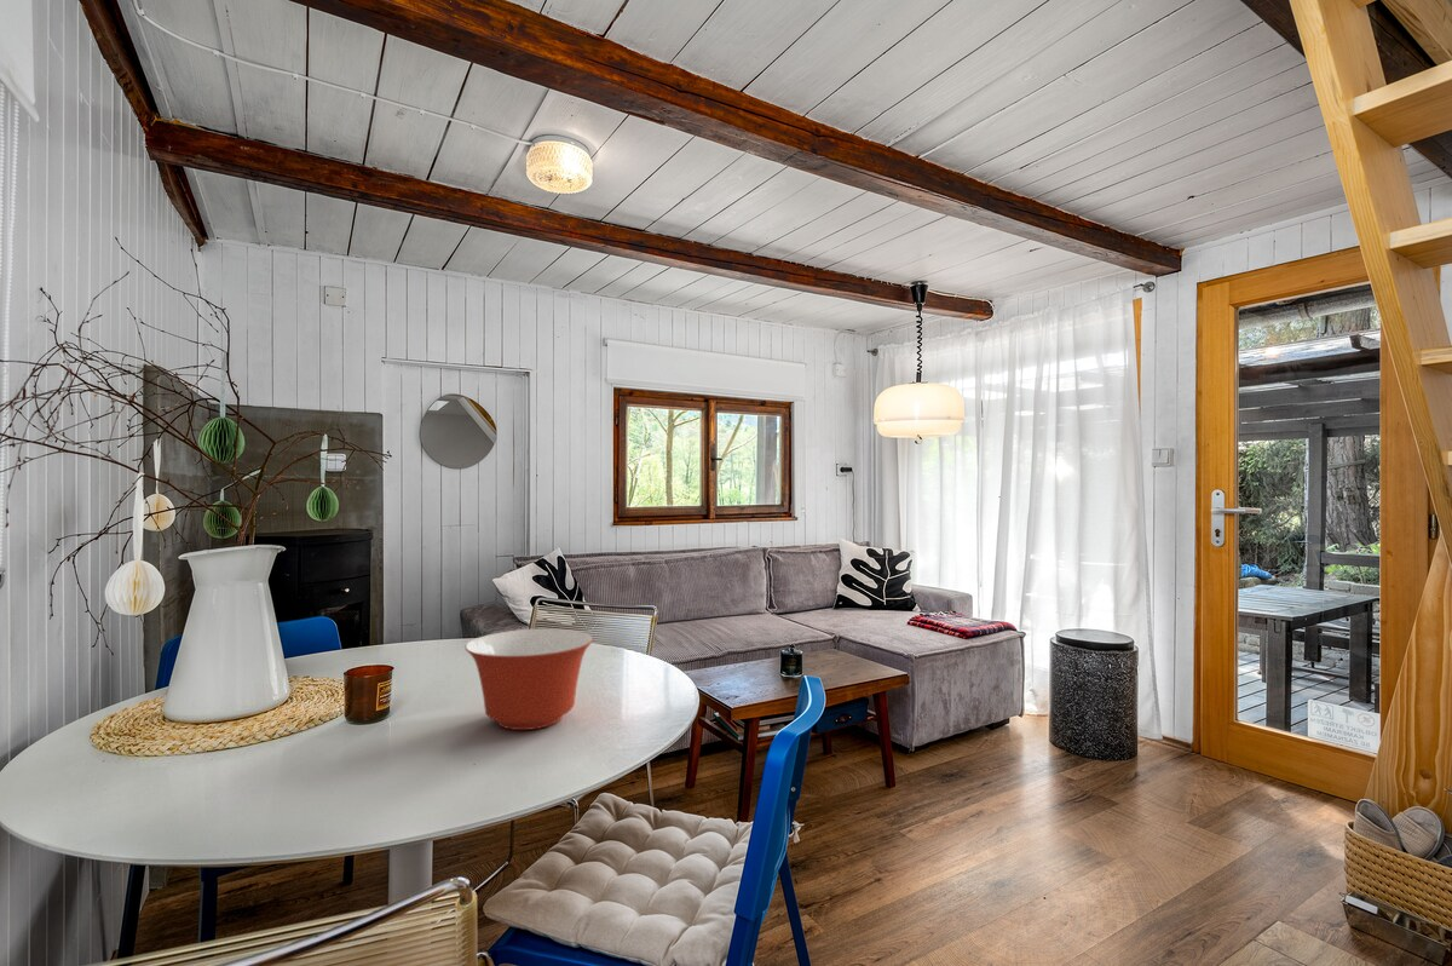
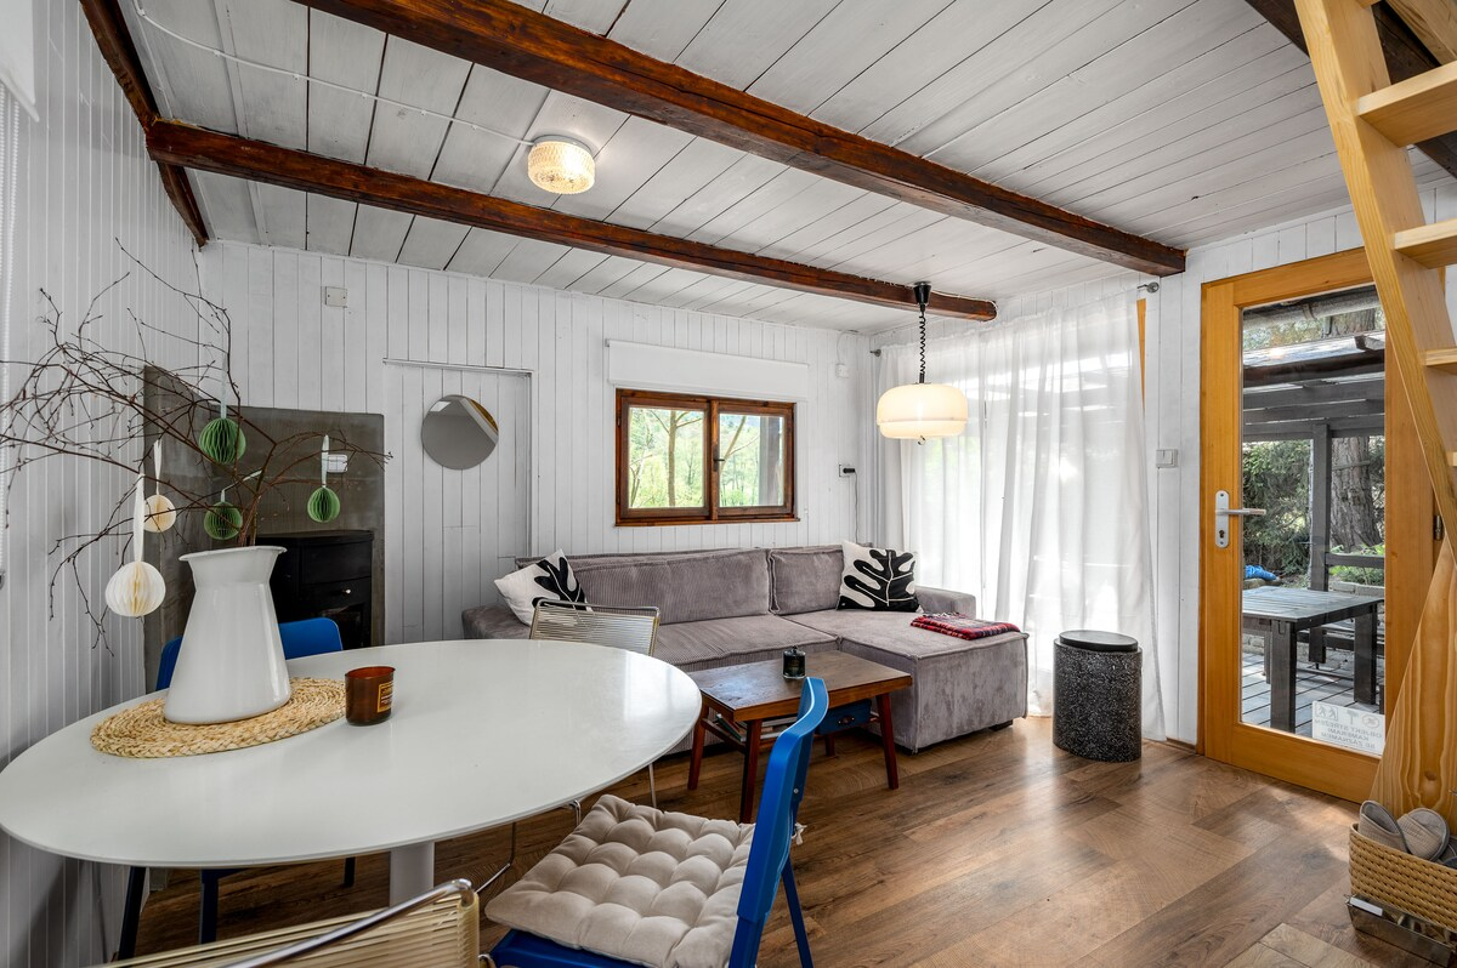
- mixing bowl [463,627,594,731]
